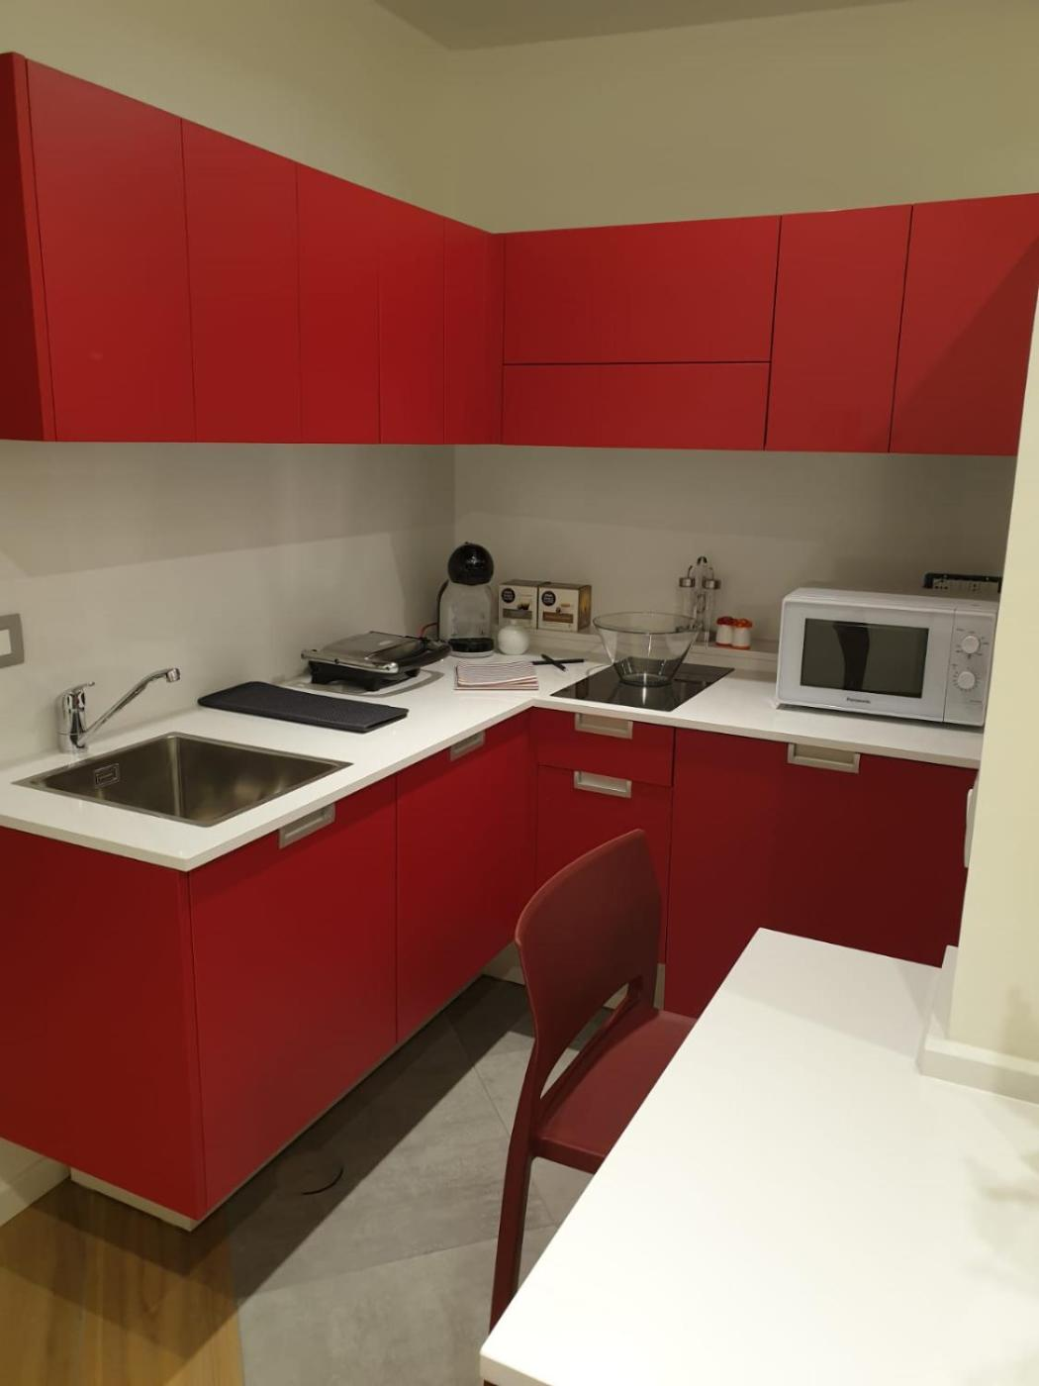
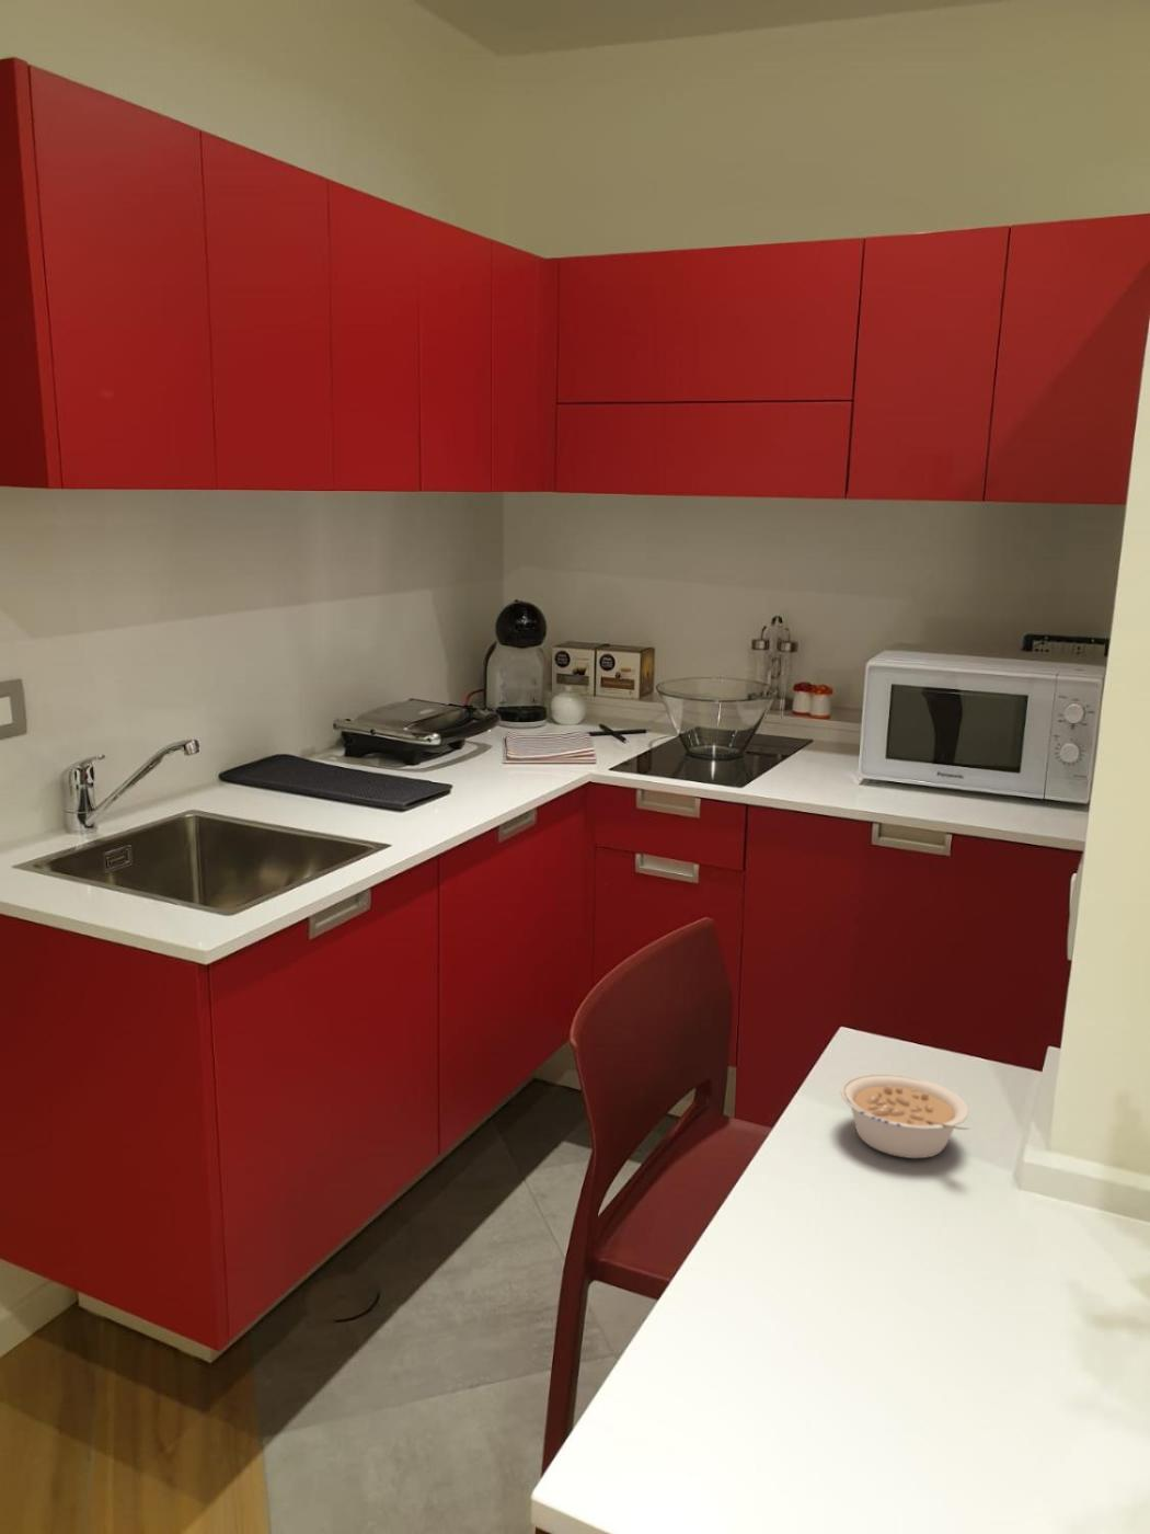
+ legume [840,1073,969,1160]
